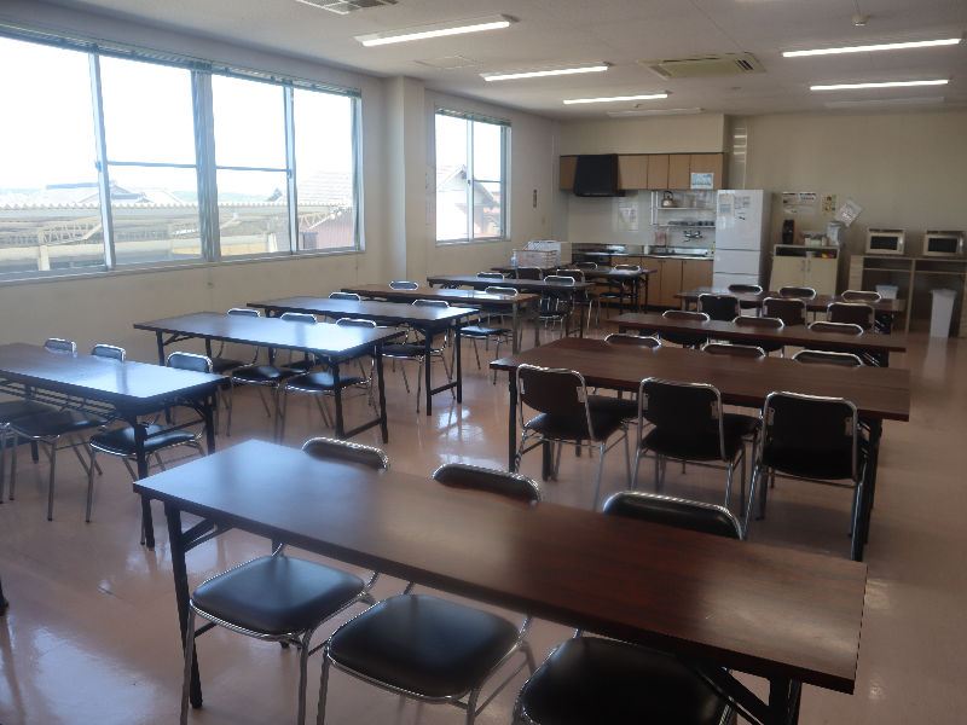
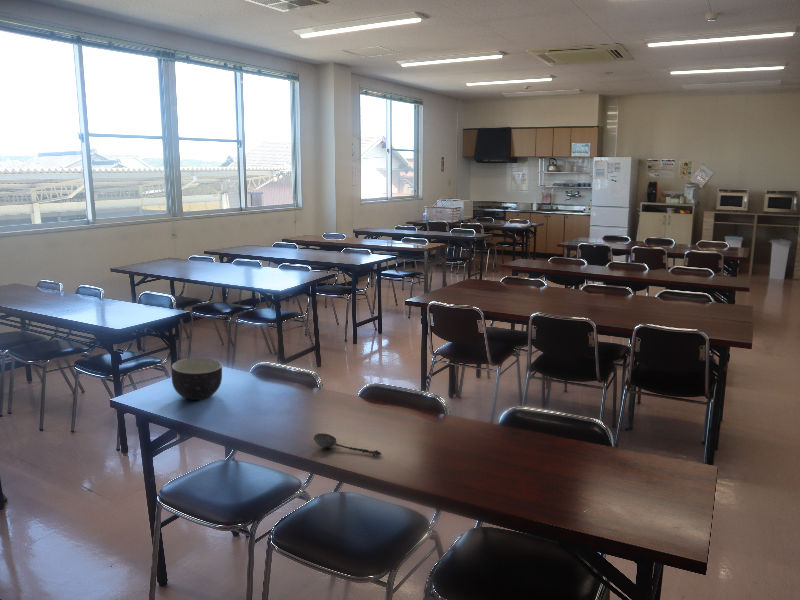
+ bowl [171,357,223,401]
+ spoon [313,432,382,456]
